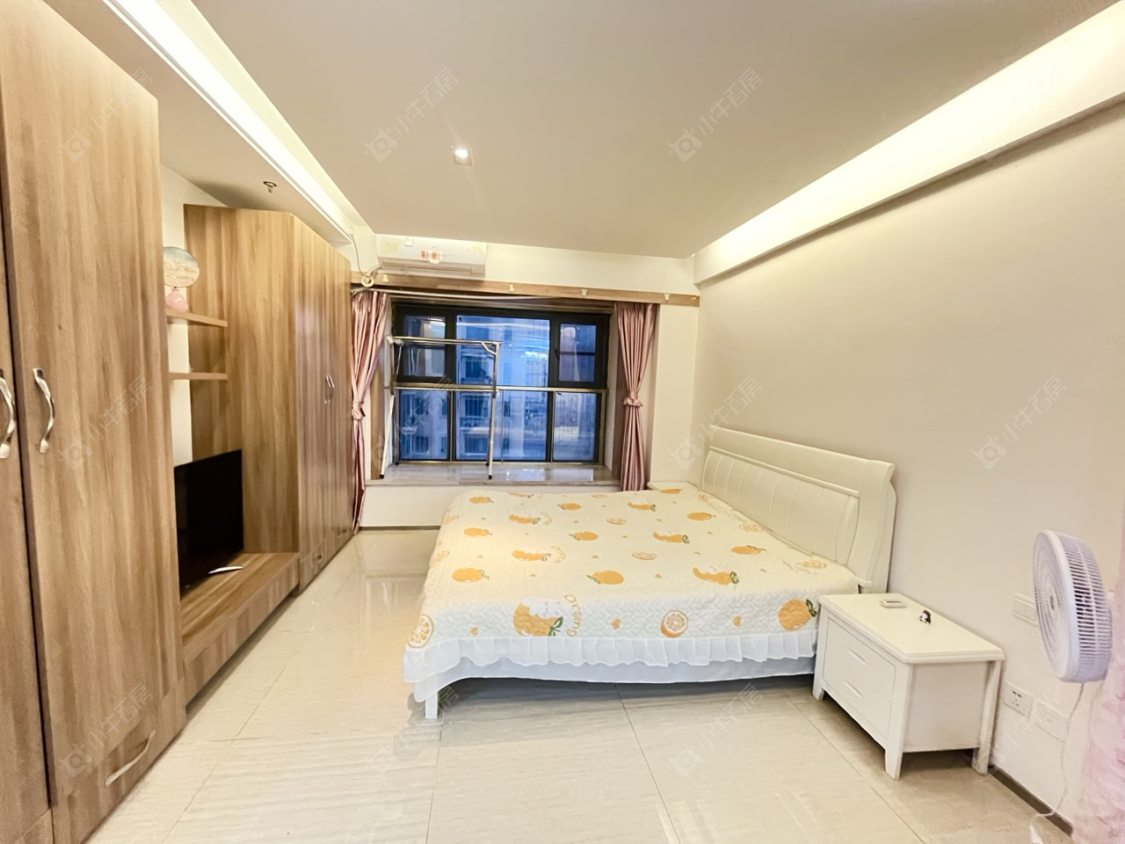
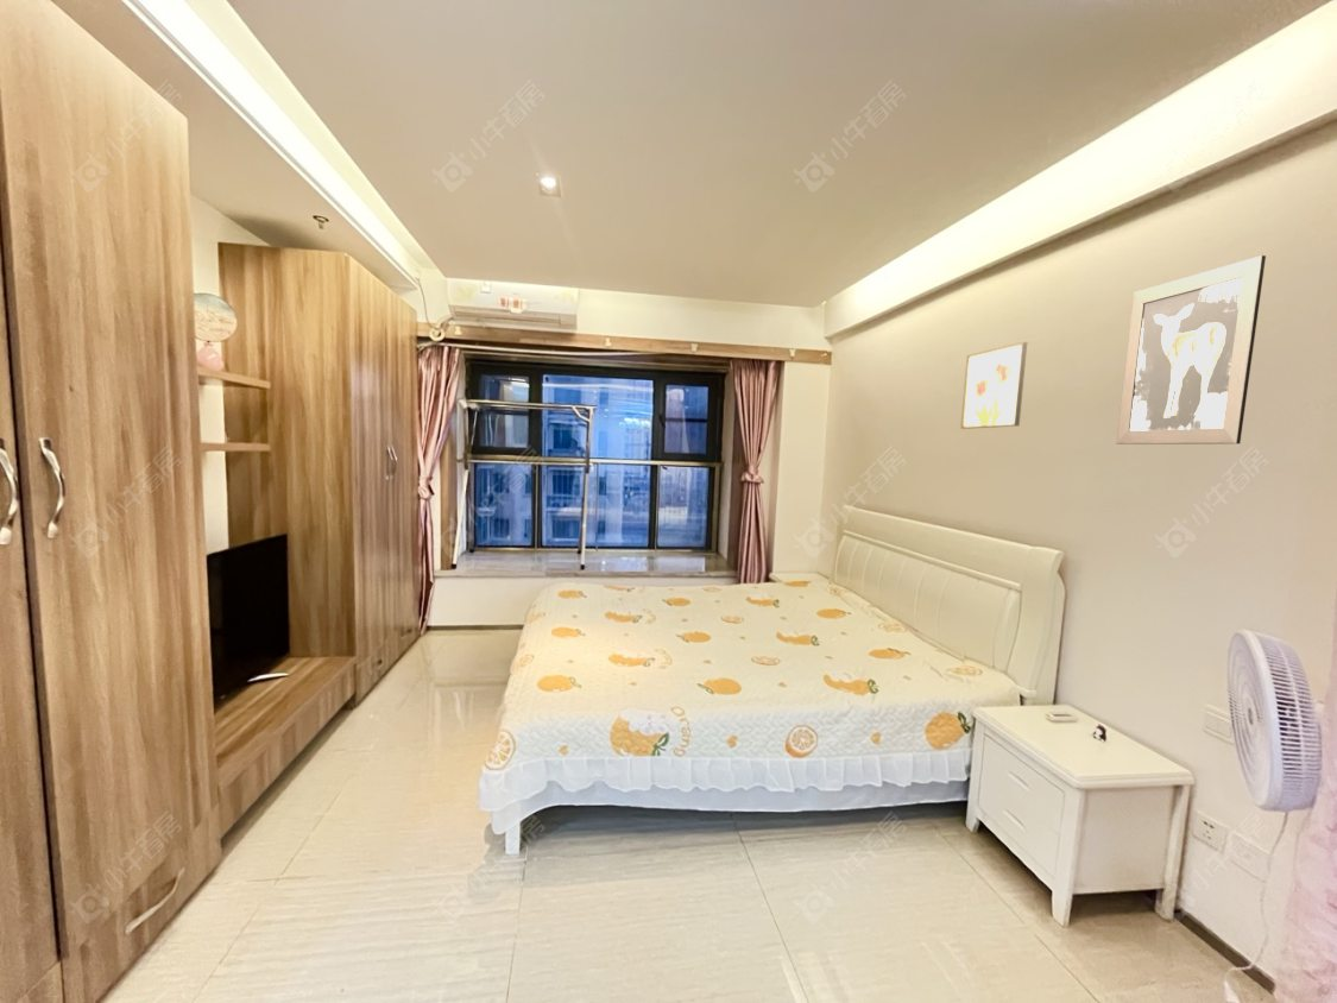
+ wall art [959,341,1028,430]
+ wall art [1115,254,1267,446]
